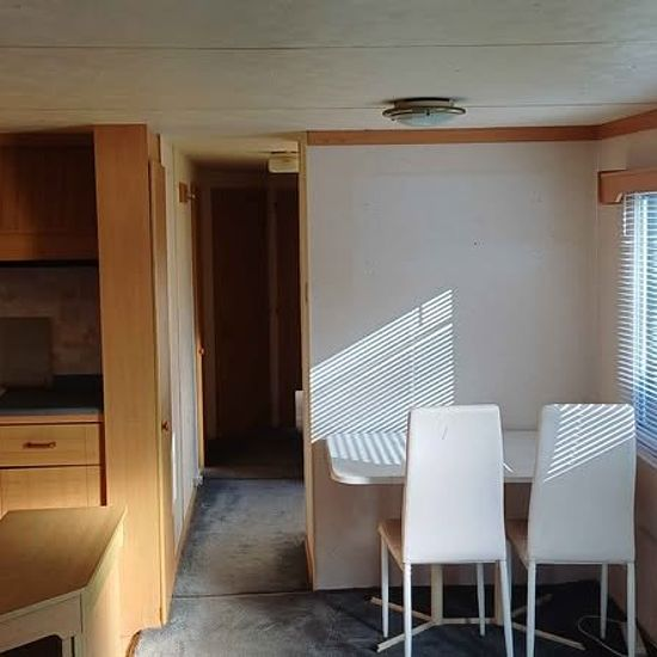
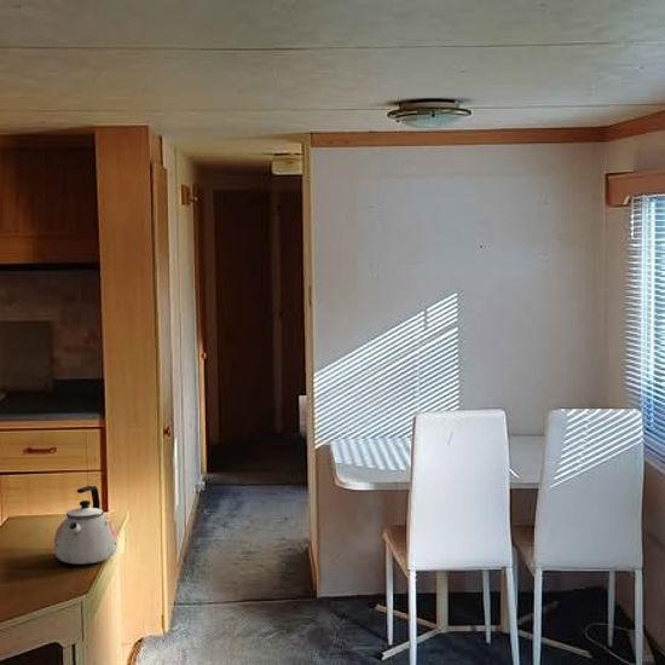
+ kettle [53,485,118,565]
